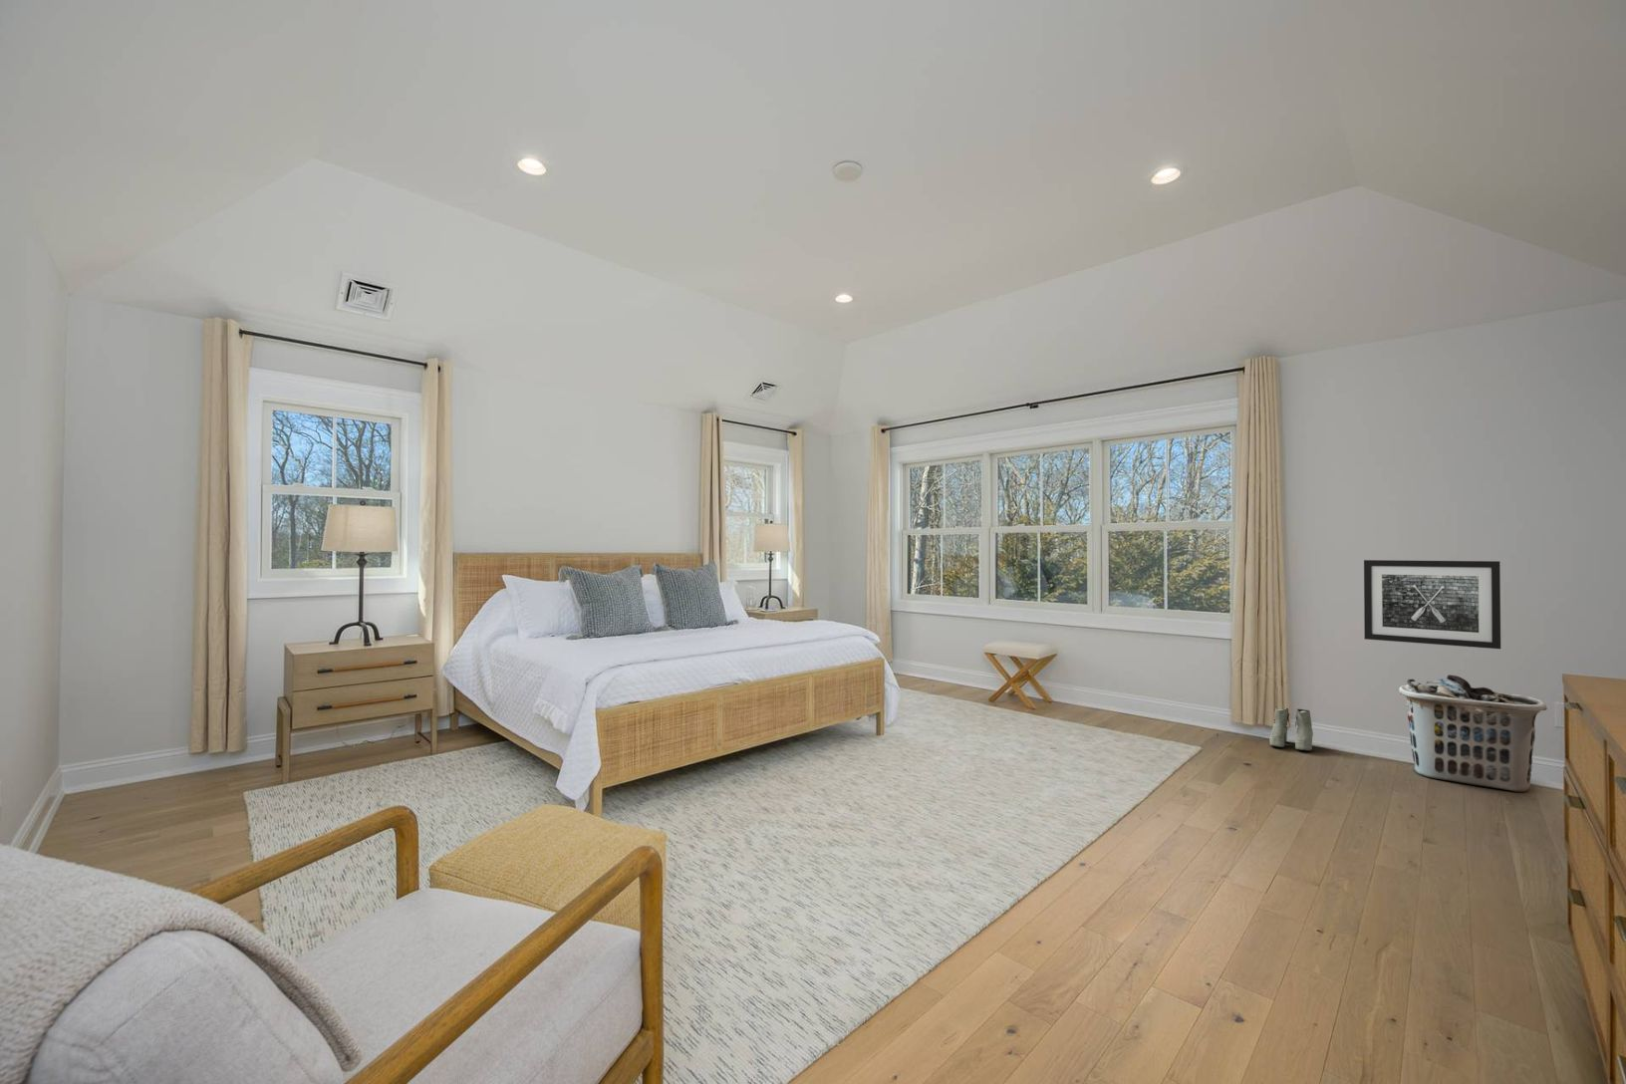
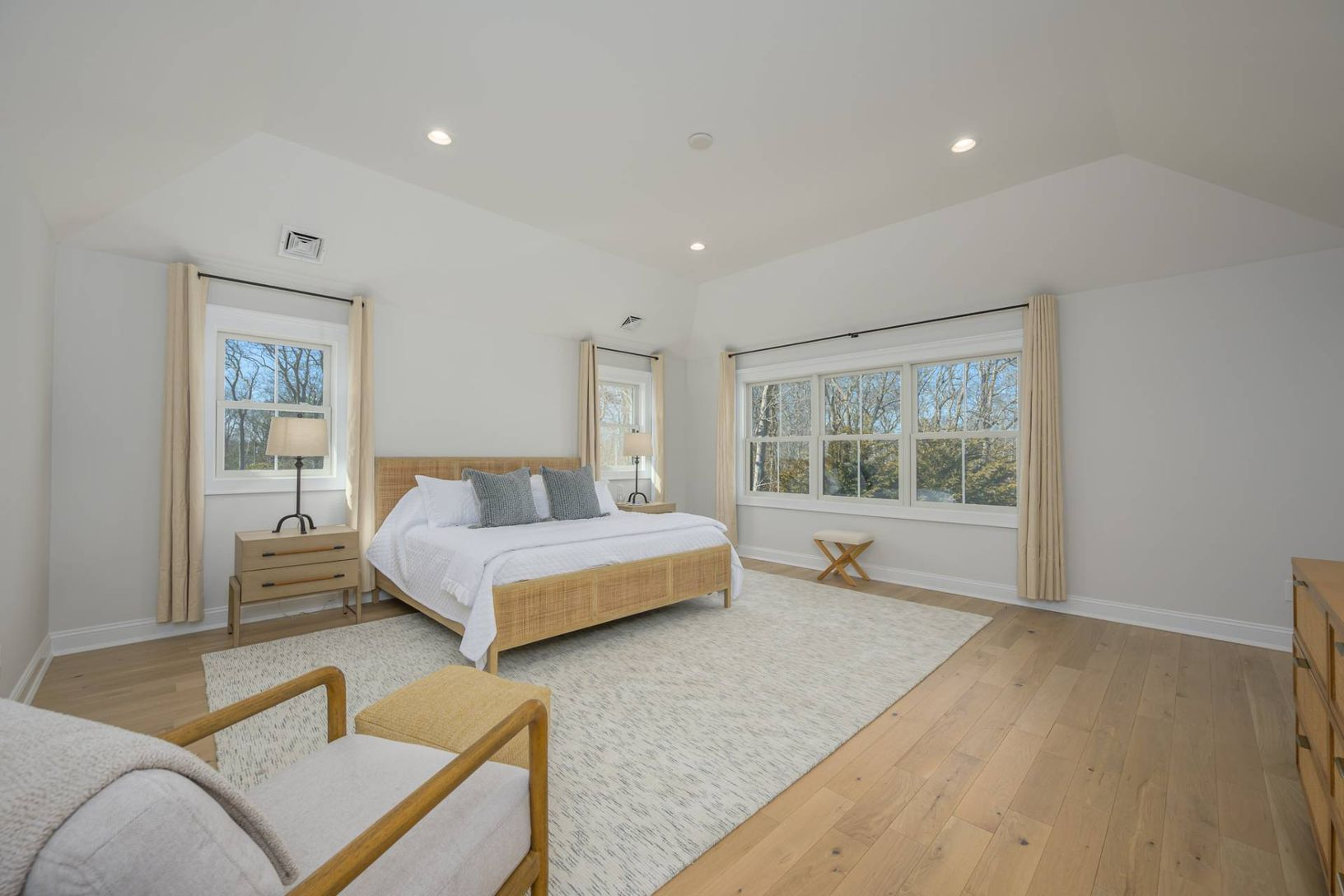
- clothes hamper [1397,674,1547,794]
- boots [1268,707,1314,753]
- wall art [1363,559,1501,650]
